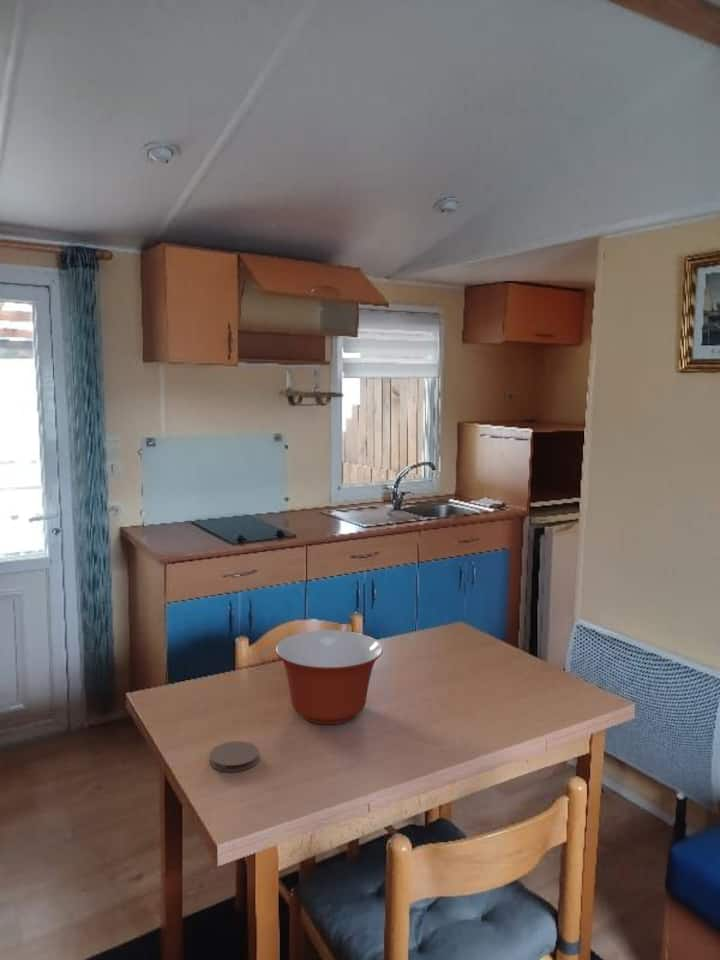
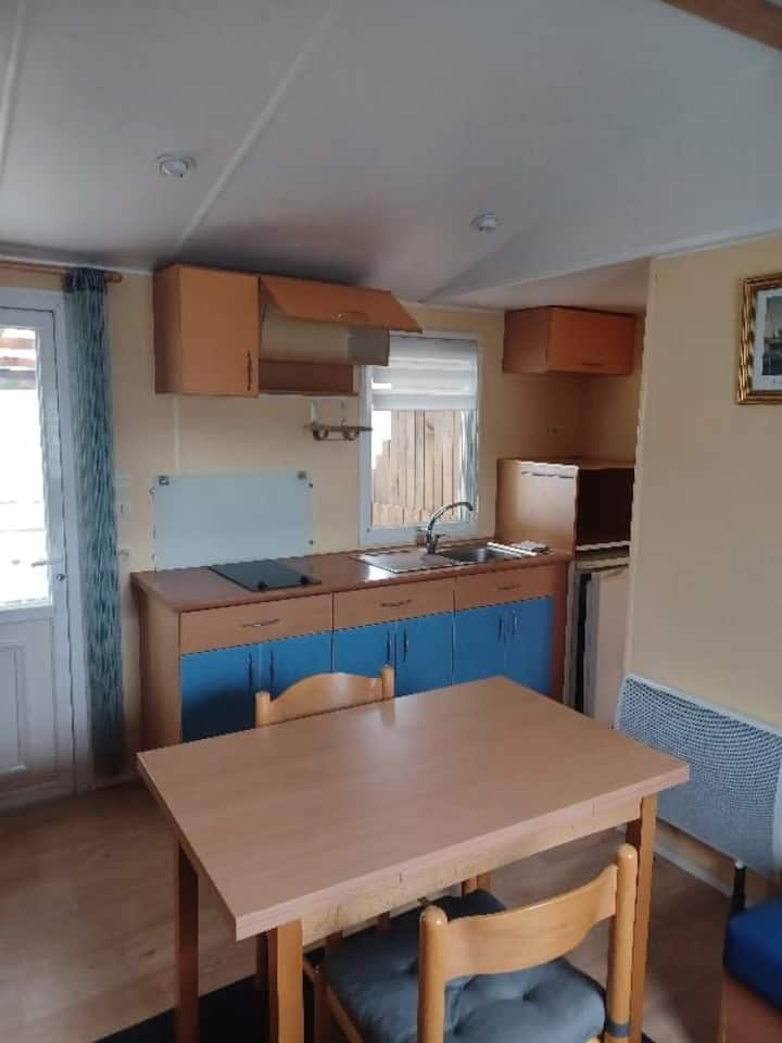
- mixing bowl [274,629,384,725]
- coaster [209,740,260,773]
